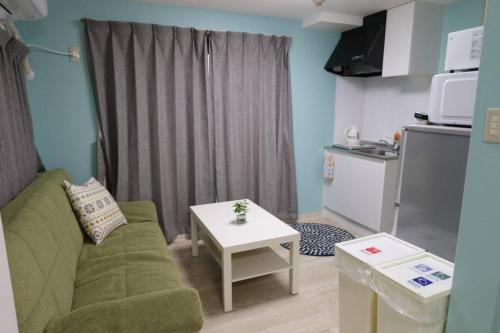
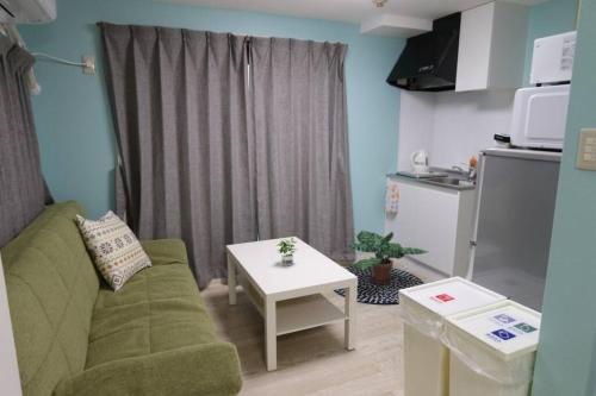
+ potted plant [347,230,429,285]
